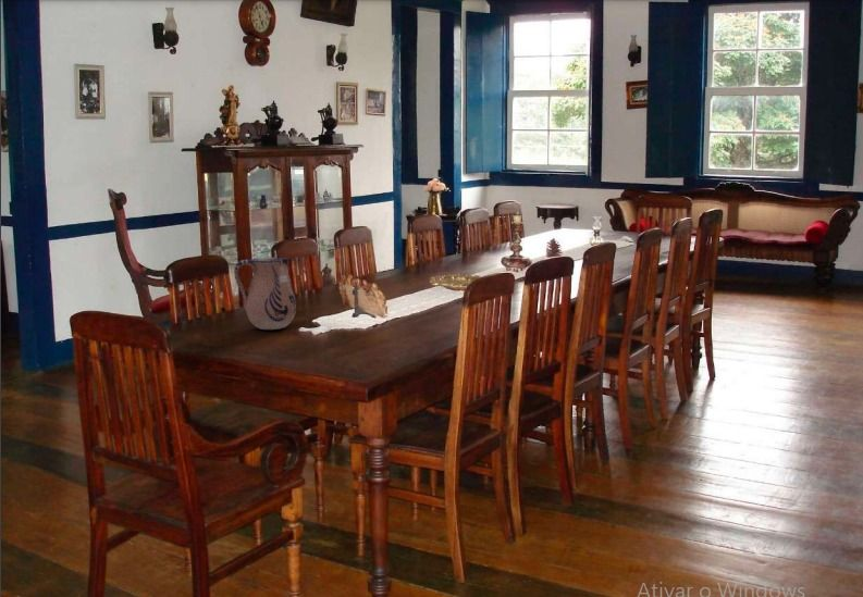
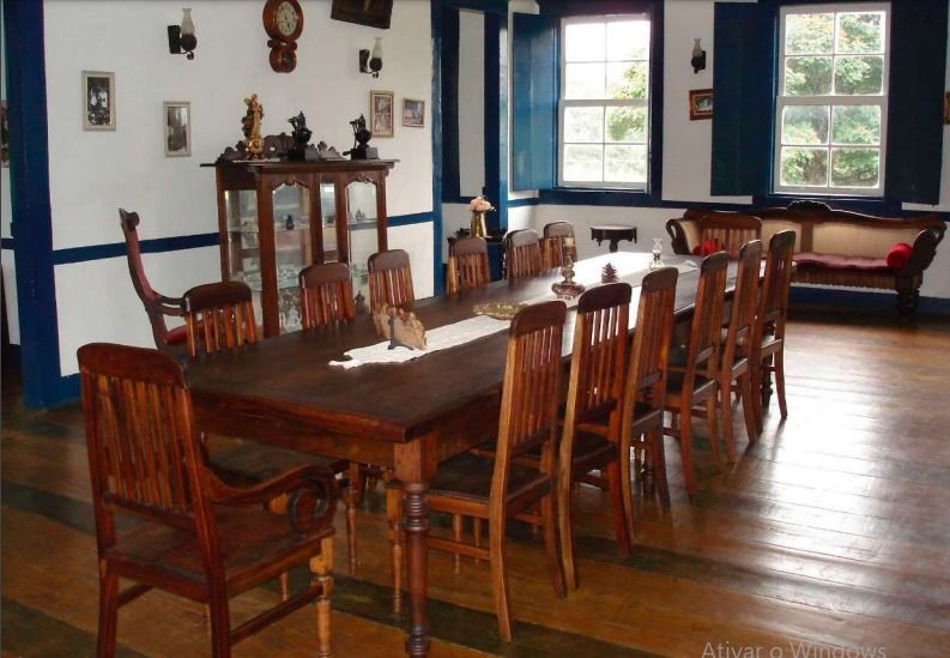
- ceramic pitcher [233,256,297,331]
